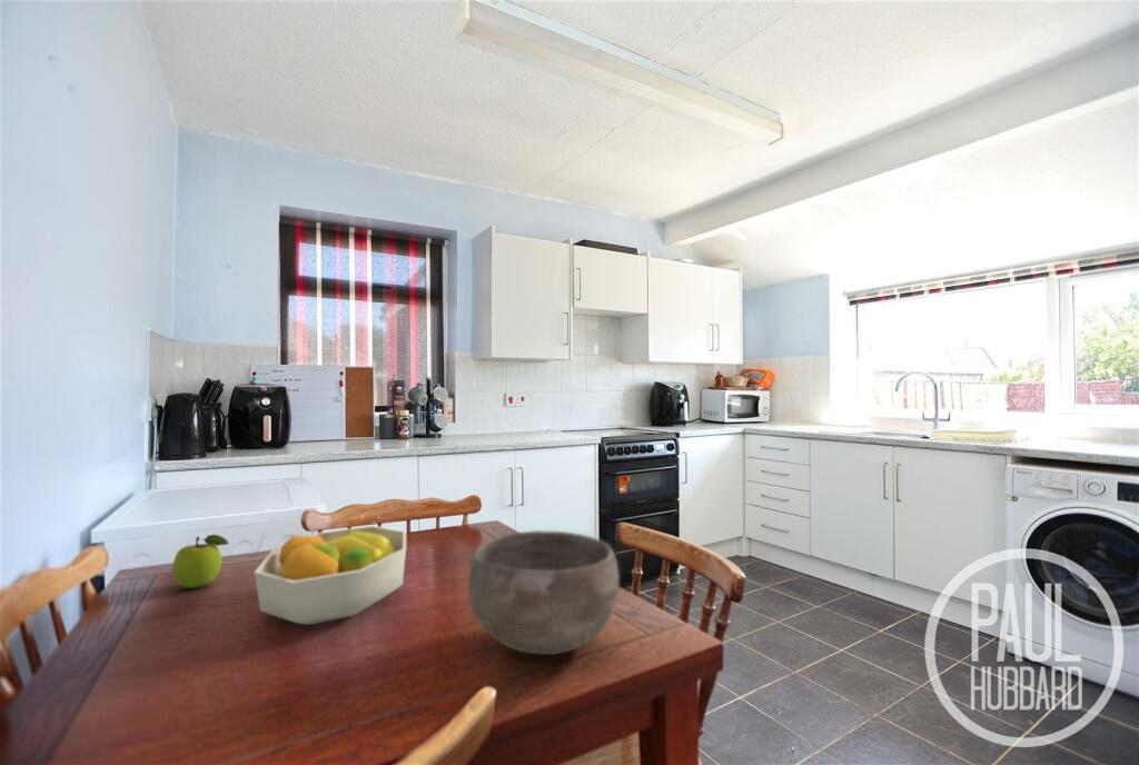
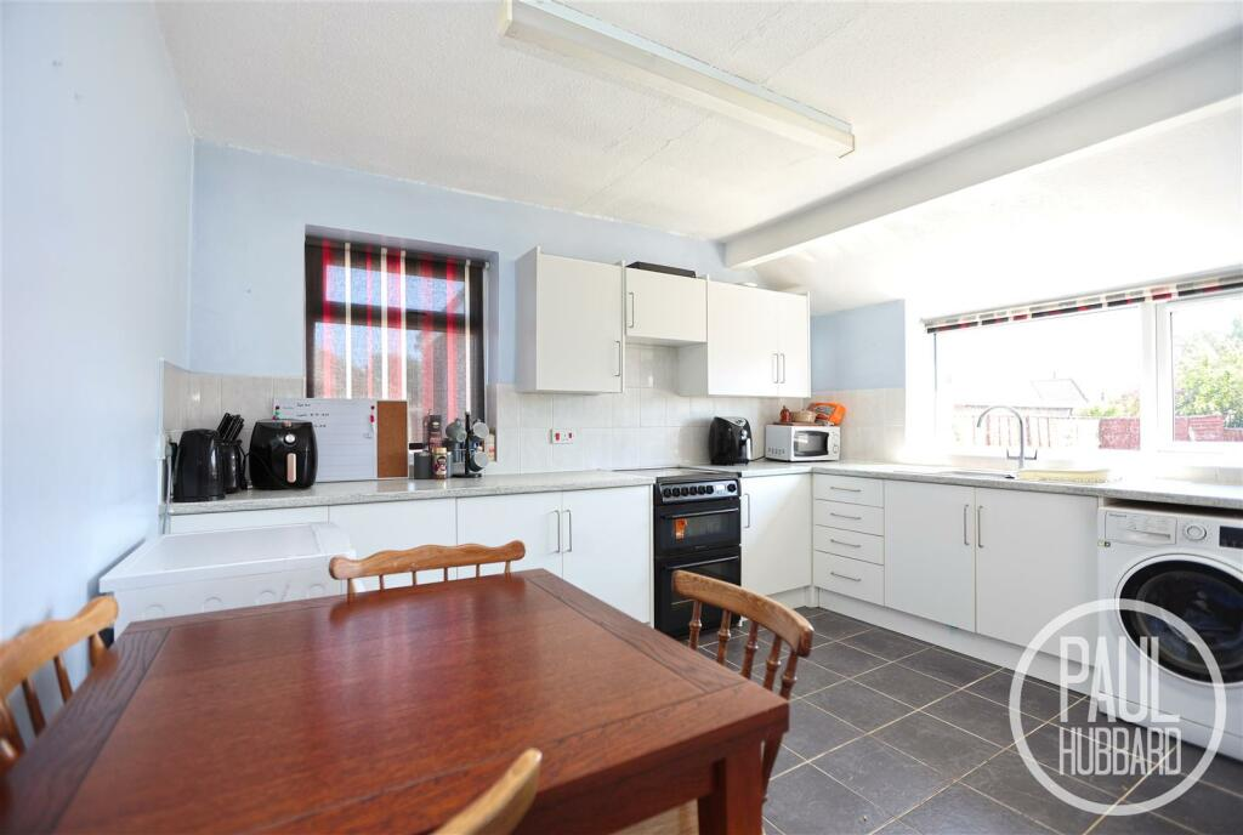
- fruit bowl [254,525,407,626]
- fruit [171,534,229,589]
- bowl [467,529,620,656]
